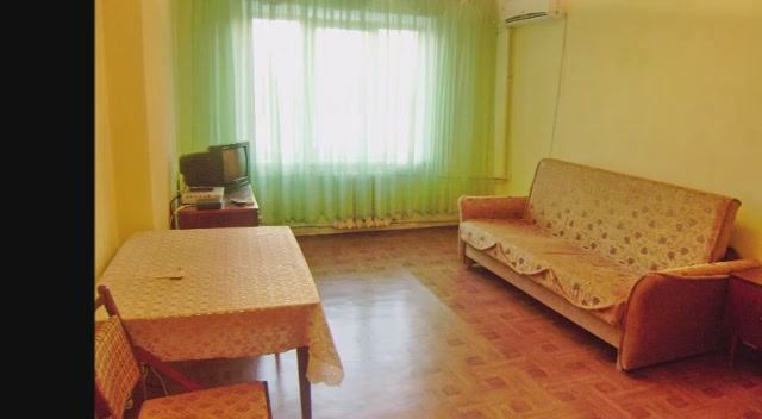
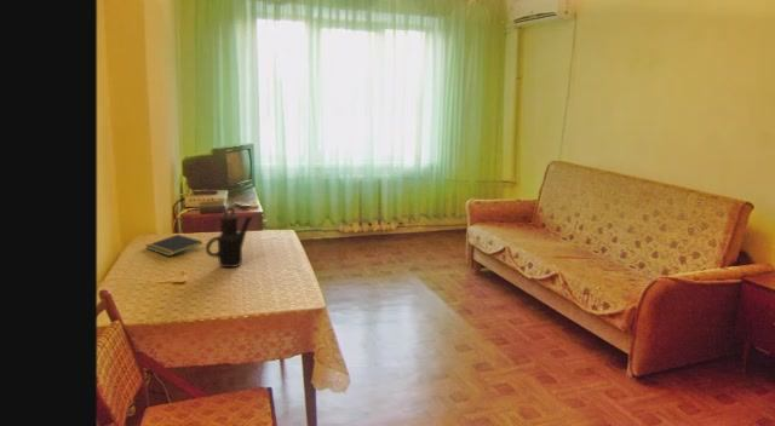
+ notepad [145,234,203,257]
+ teapot [205,206,253,269]
